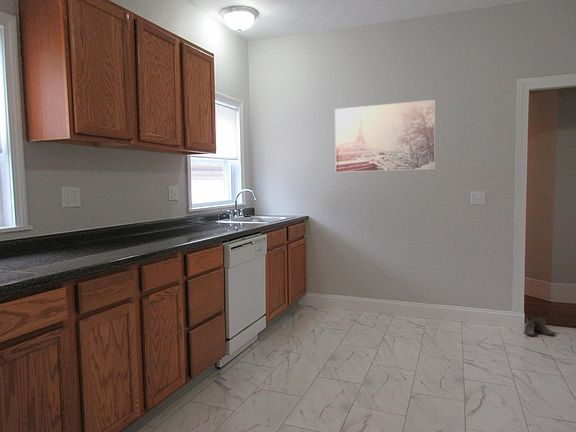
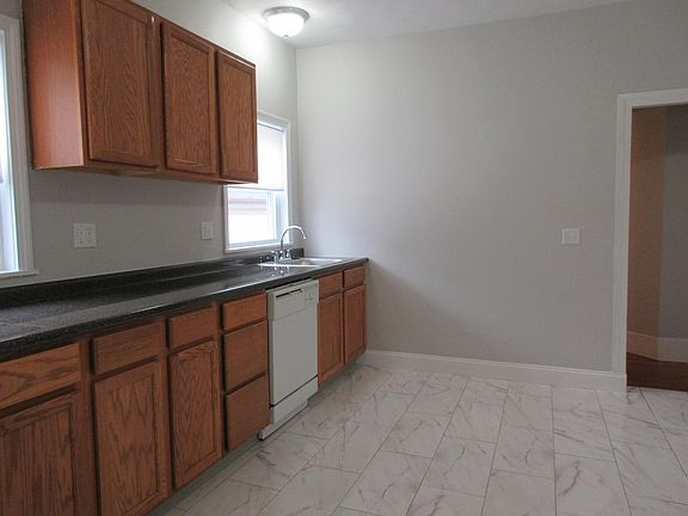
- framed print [334,99,436,173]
- boots [524,316,555,338]
